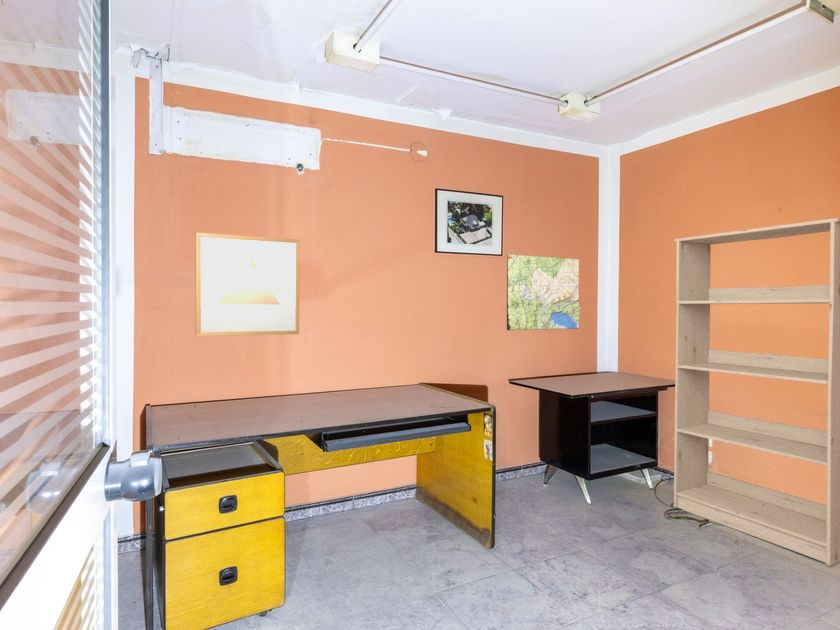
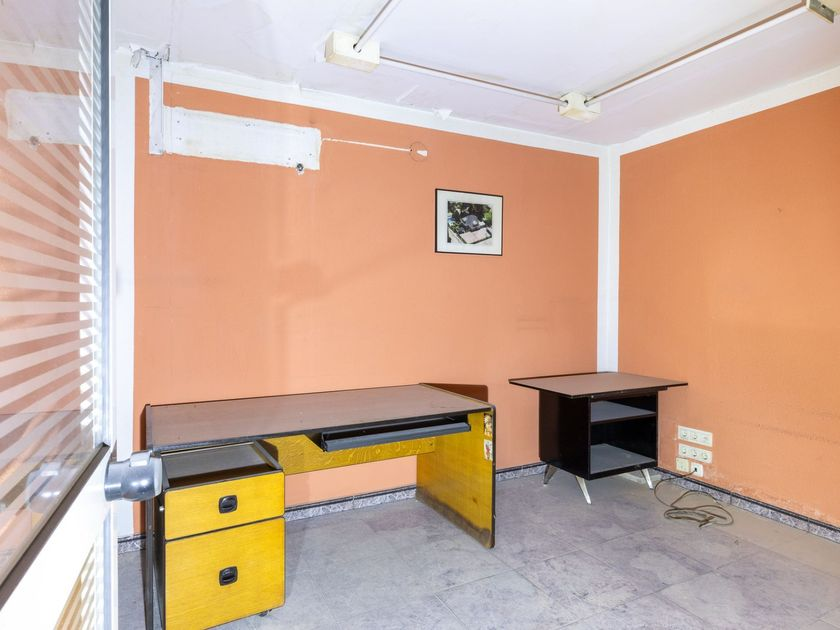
- bookcase [673,217,840,566]
- road map [506,254,582,331]
- wall art [195,232,301,337]
